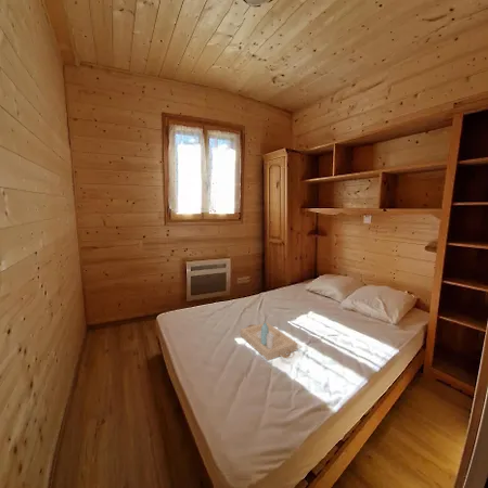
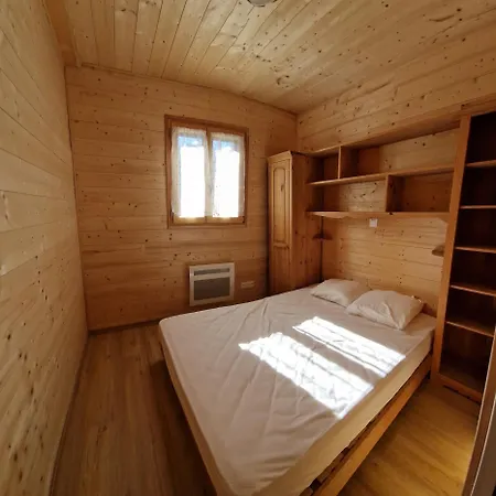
- serving tray [240,321,298,361]
